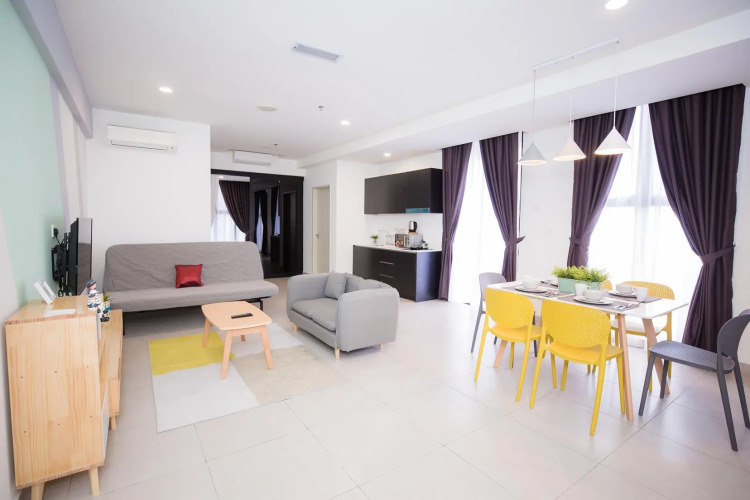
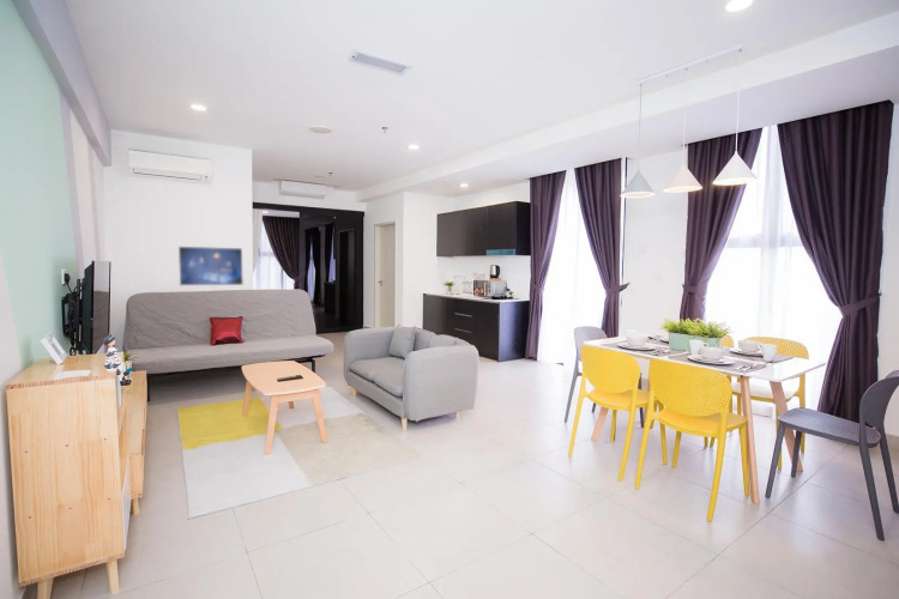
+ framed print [177,246,245,286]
